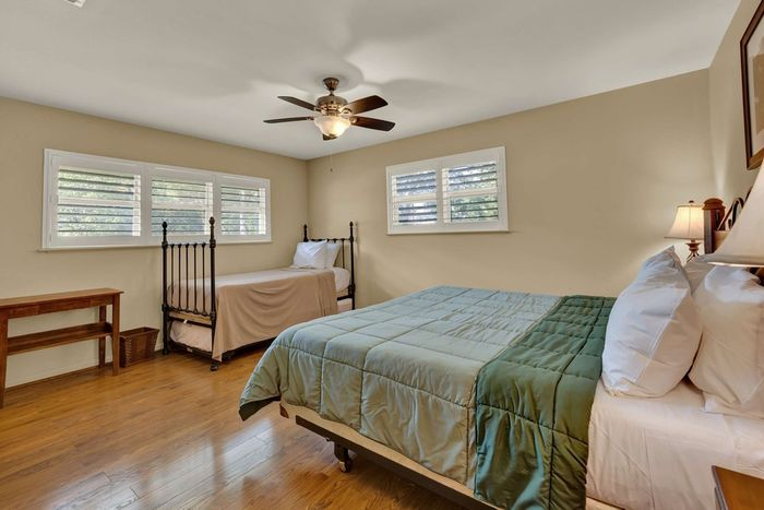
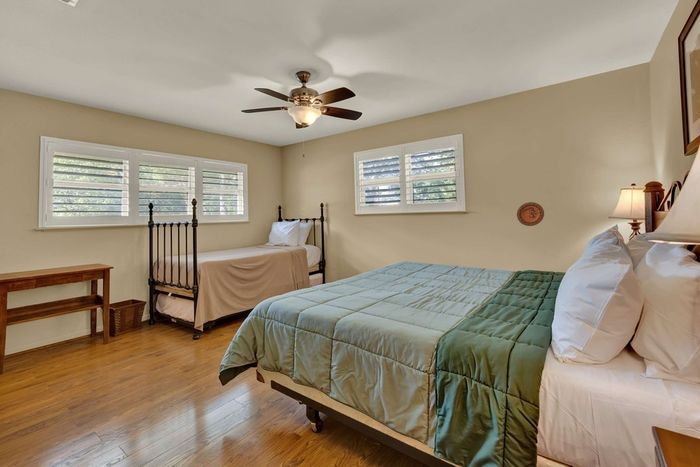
+ decorative plate [516,201,545,227]
